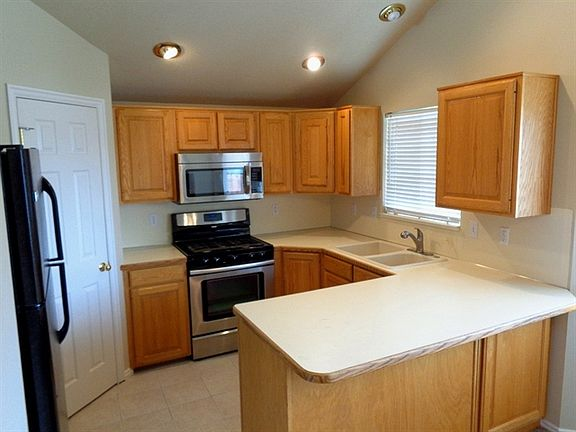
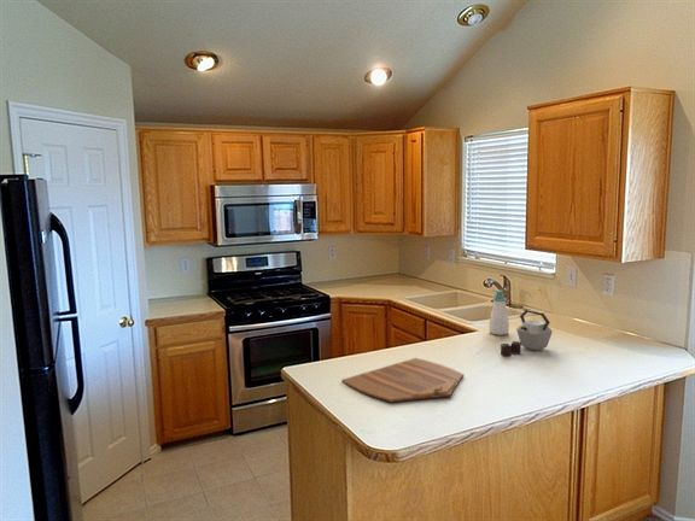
+ cutting board [341,357,465,404]
+ kettle [500,309,554,357]
+ soap bottle [489,289,510,336]
